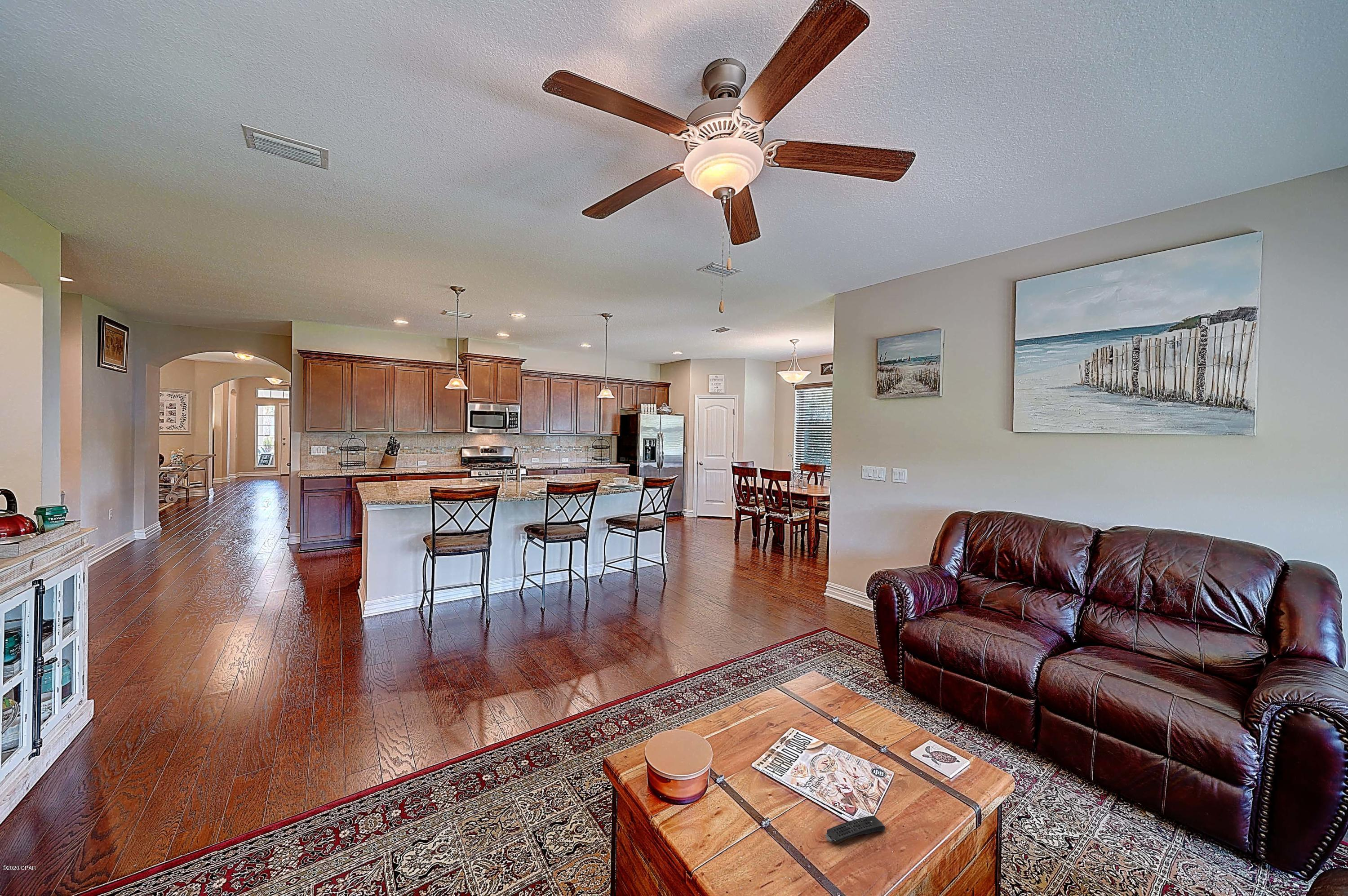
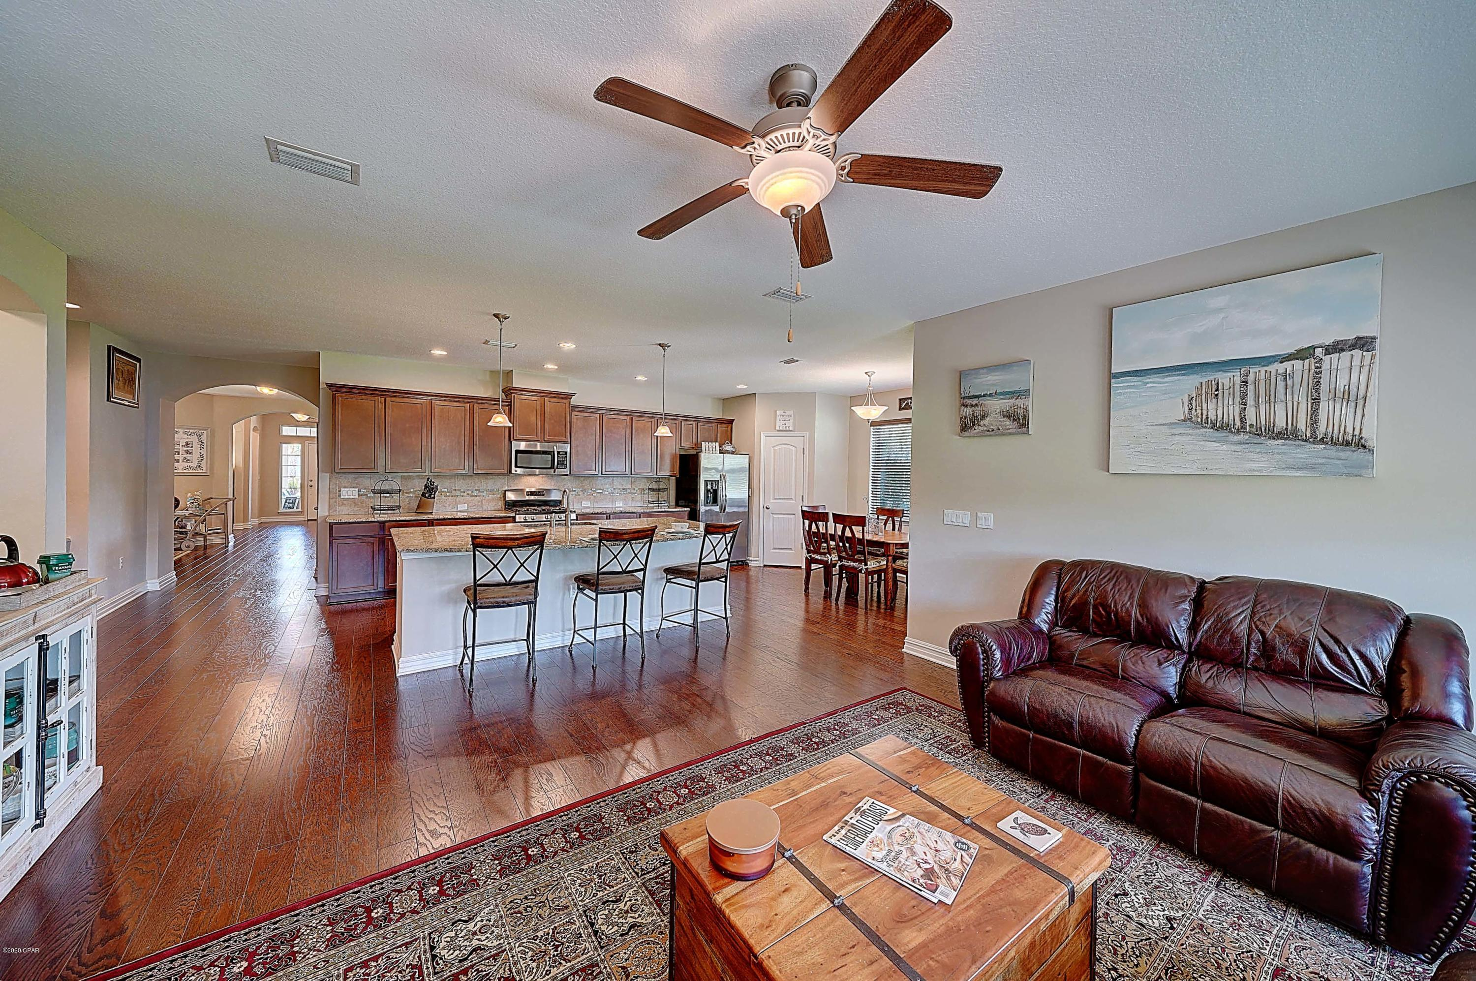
- remote control [825,815,886,843]
